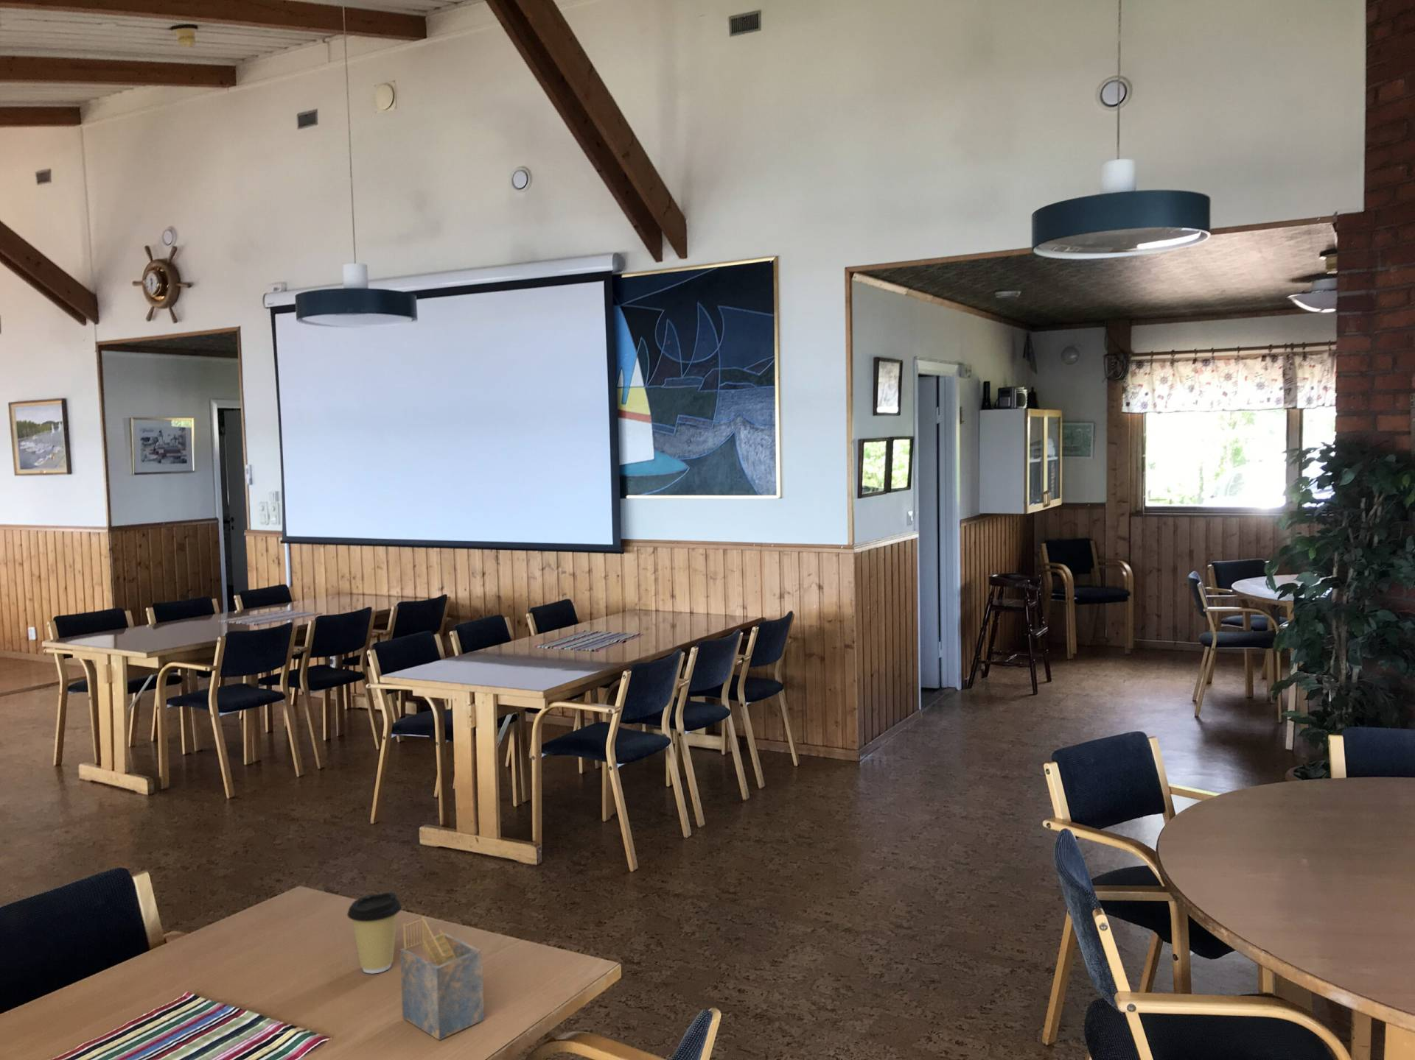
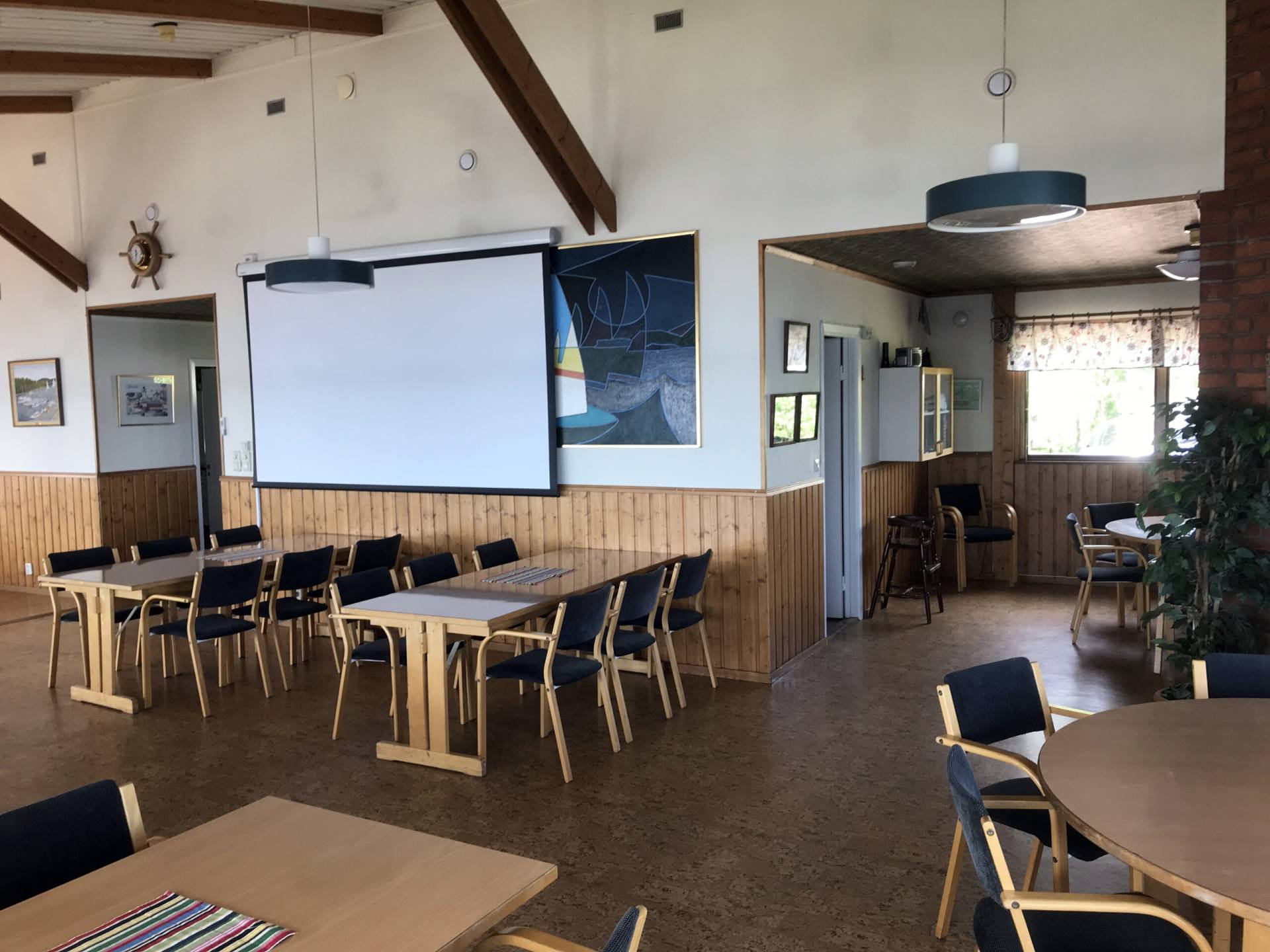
- napkin holder [400,915,485,1041]
- coffee cup [347,892,402,974]
